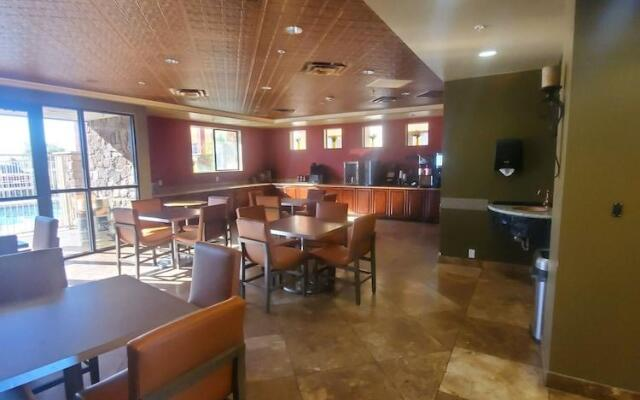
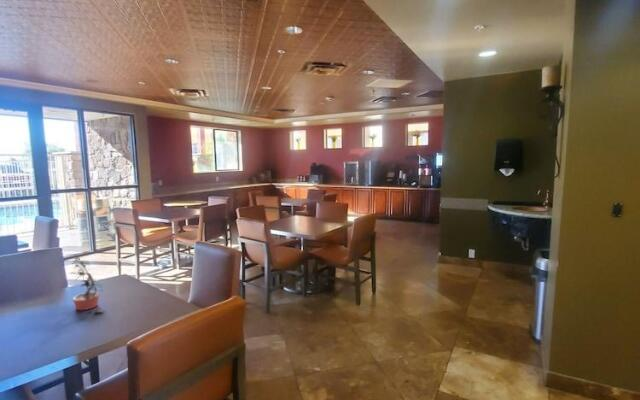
+ potted plant [67,255,105,314]
